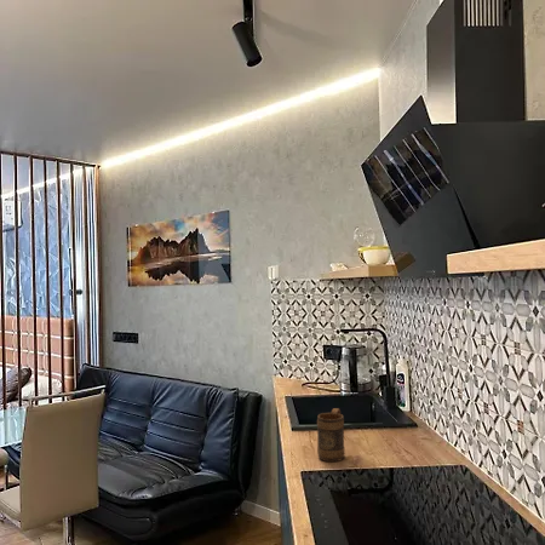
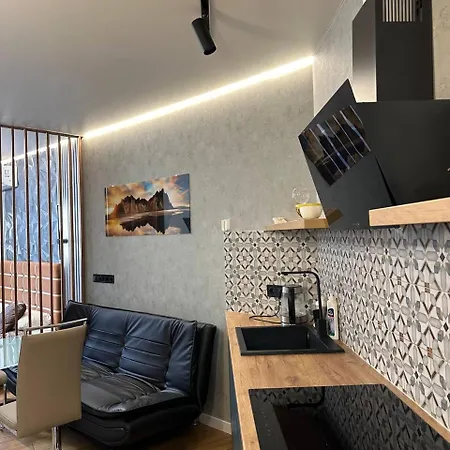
- mug [316,407,346,463]
